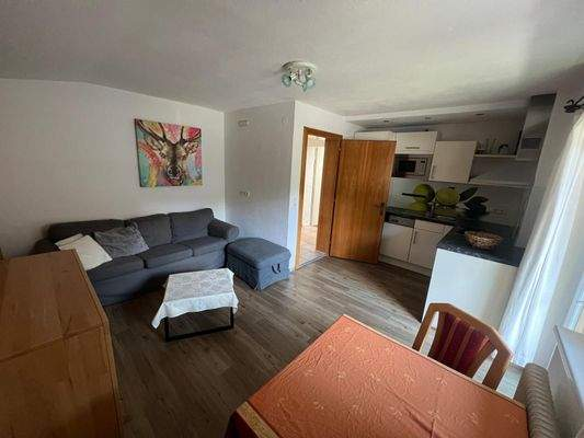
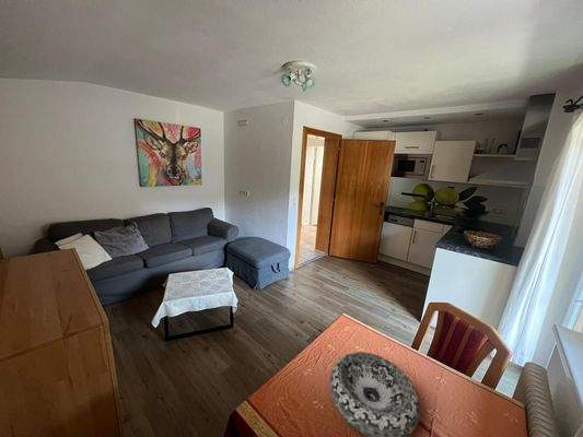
+ decorative bowl [329,351,421,437]
